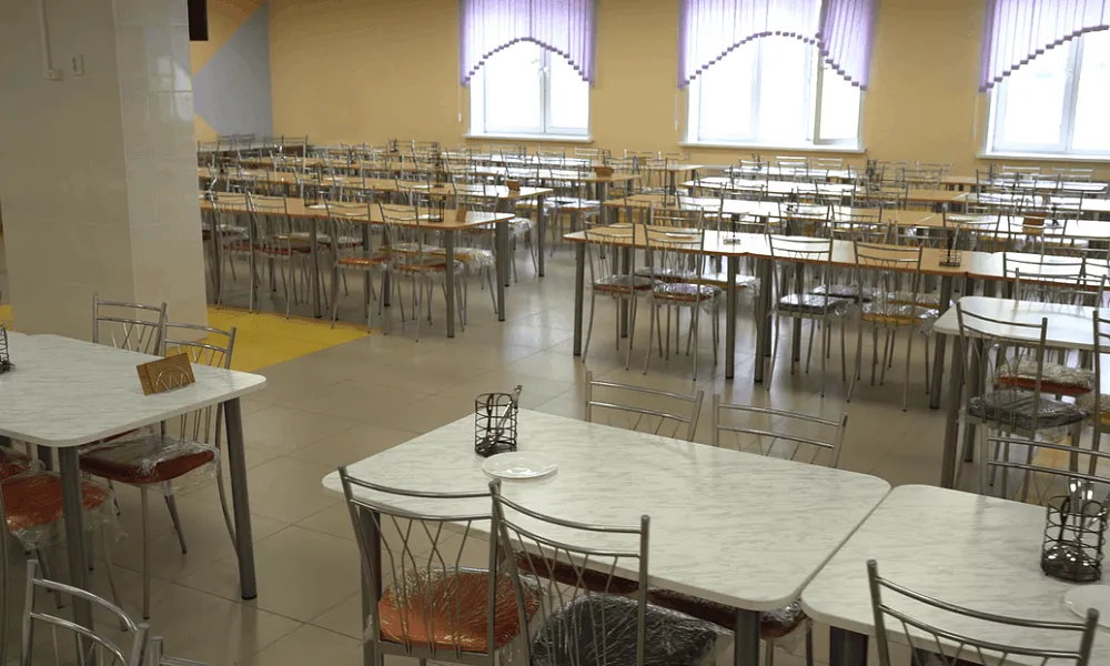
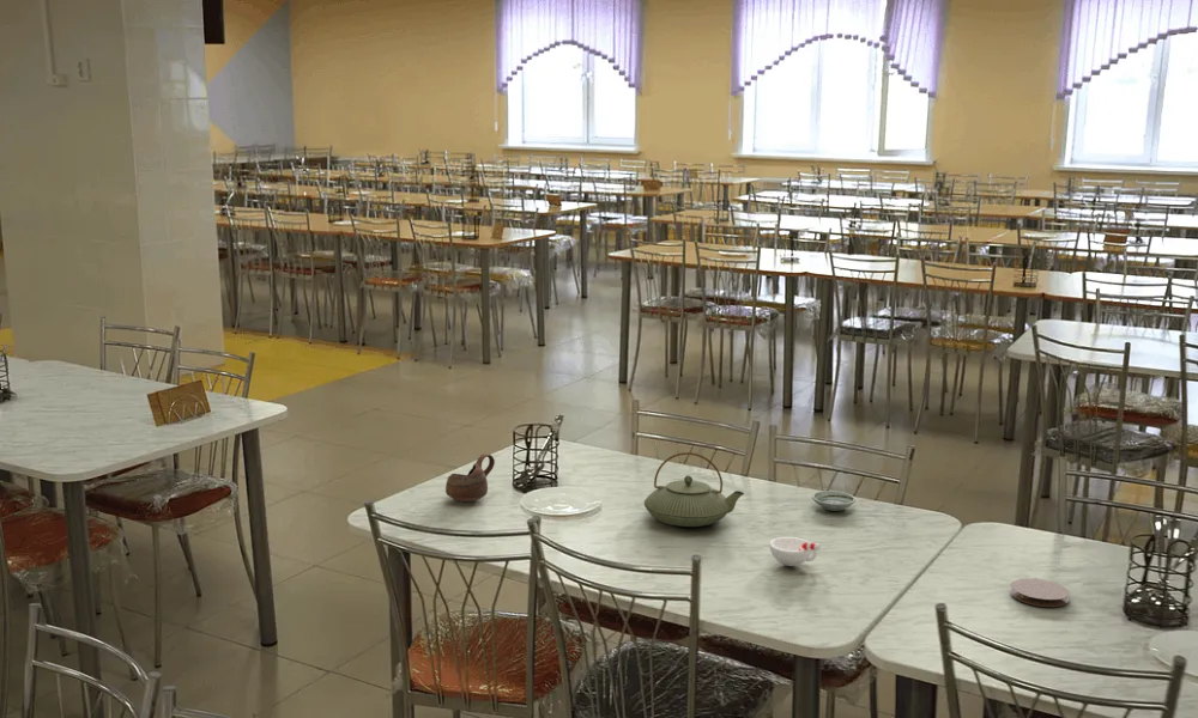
+ cup [769,536,822,567]
+ cup [444,452,496,503]
+ teapot [643,451,745,528]
+ coaster [1009,577,1071,608]
+ saucer [811,489,857,512]
